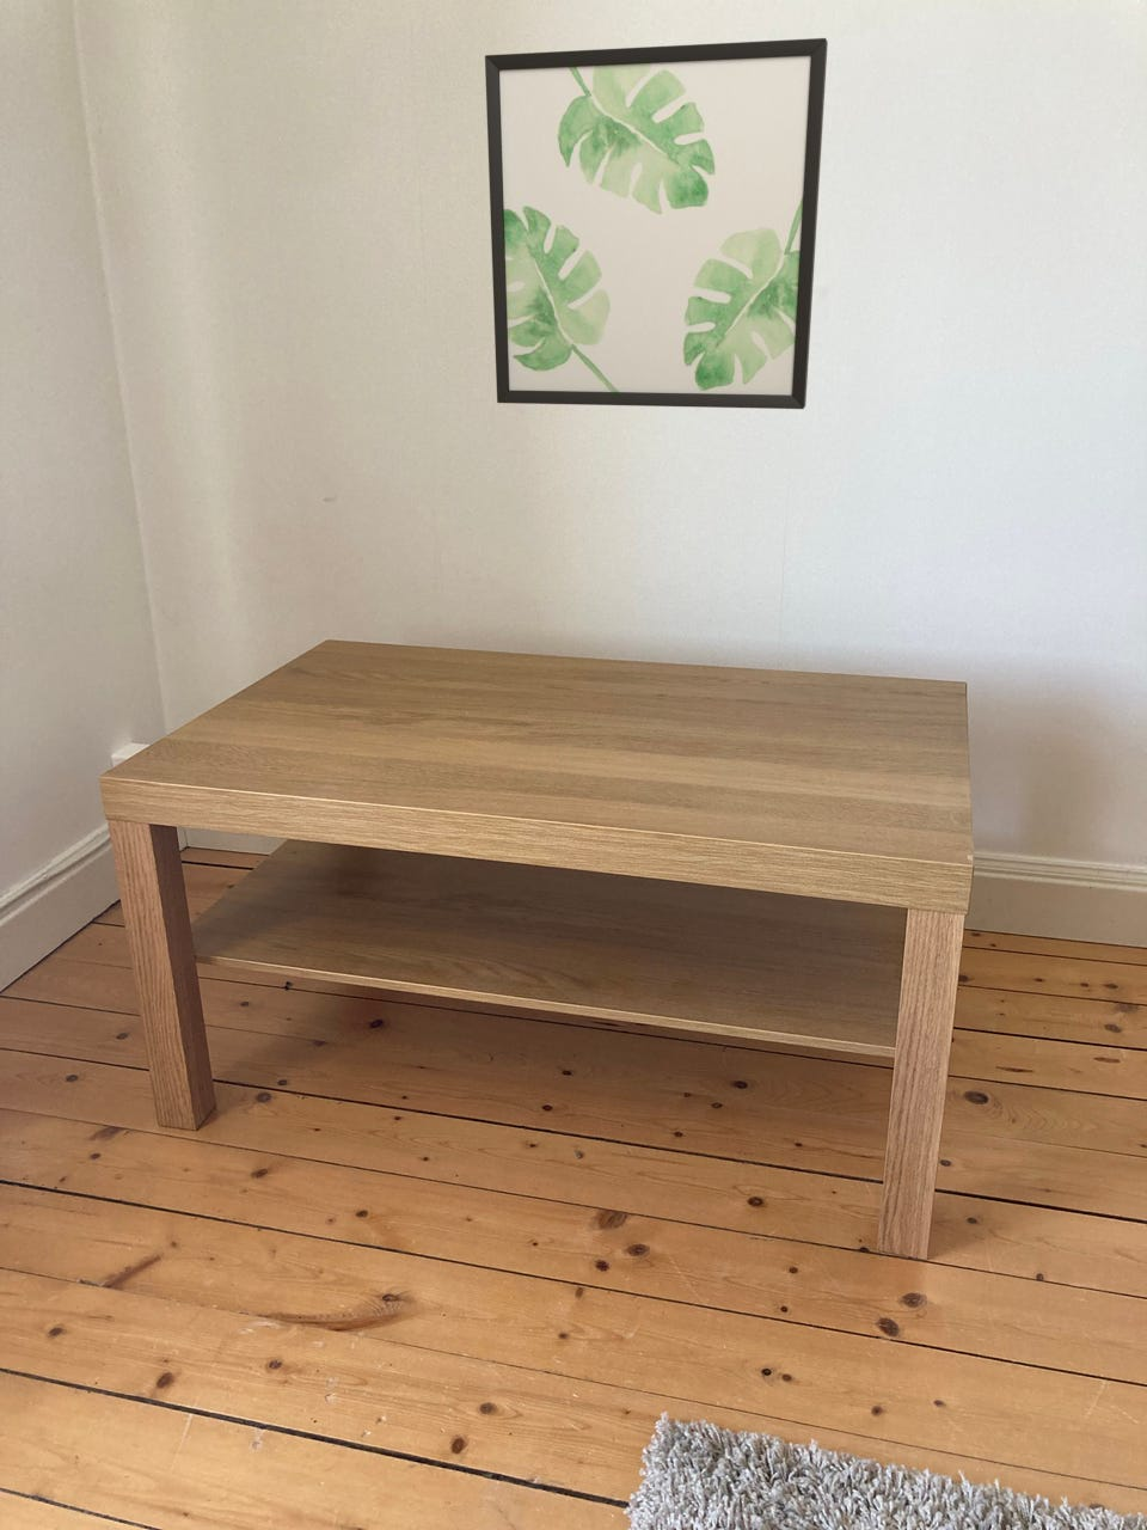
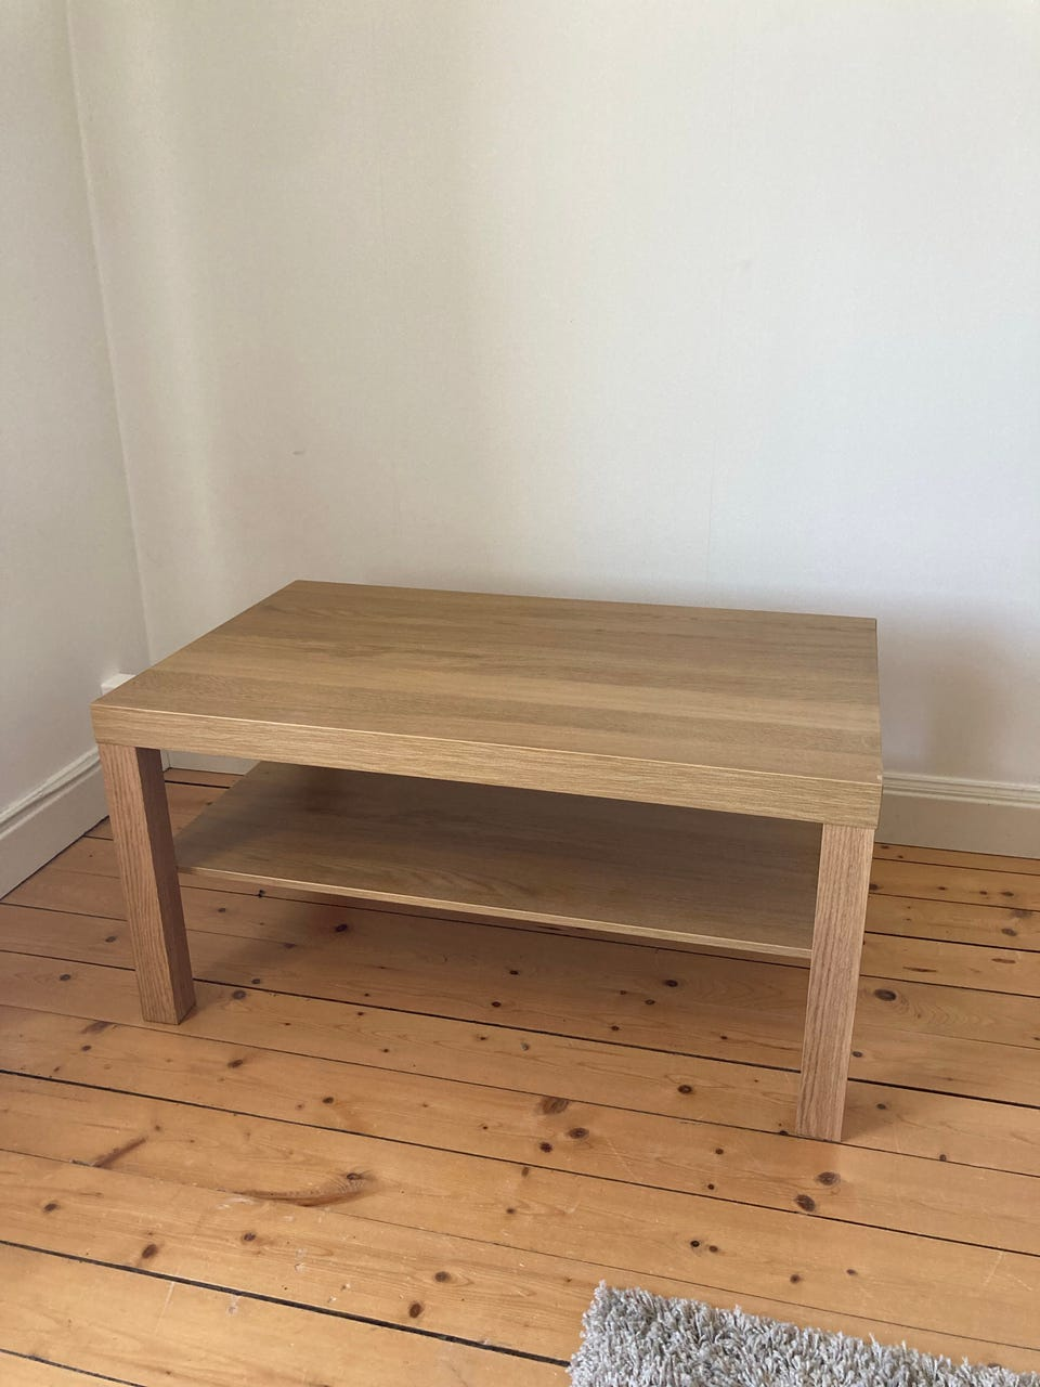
- wall art [484,37,829,410]
